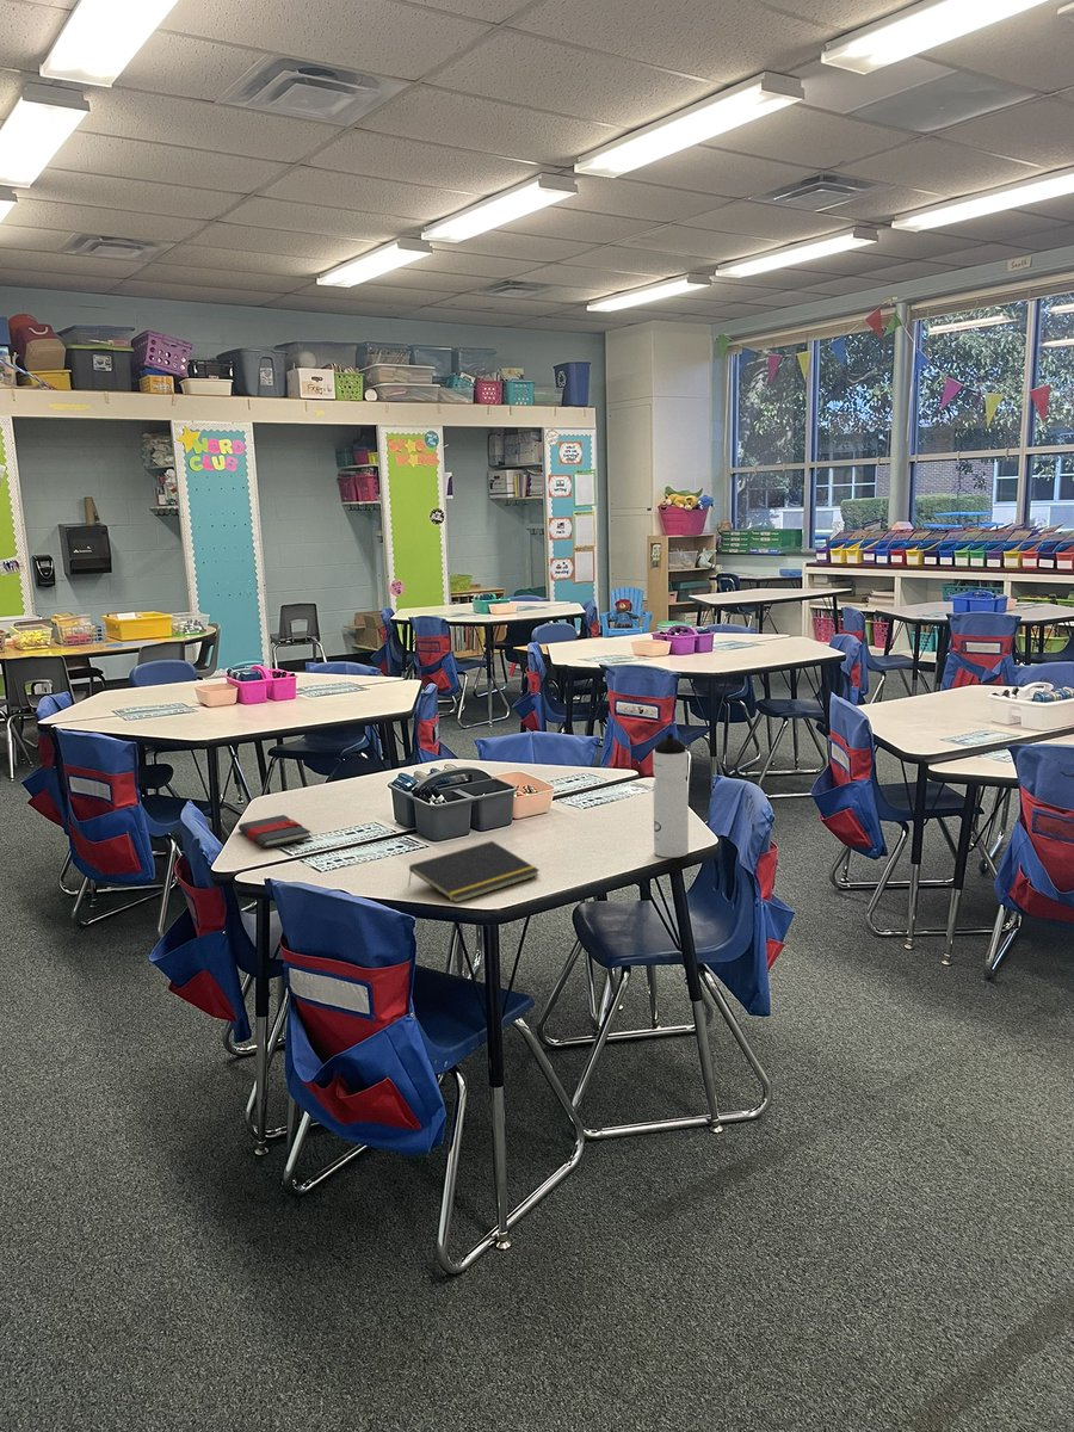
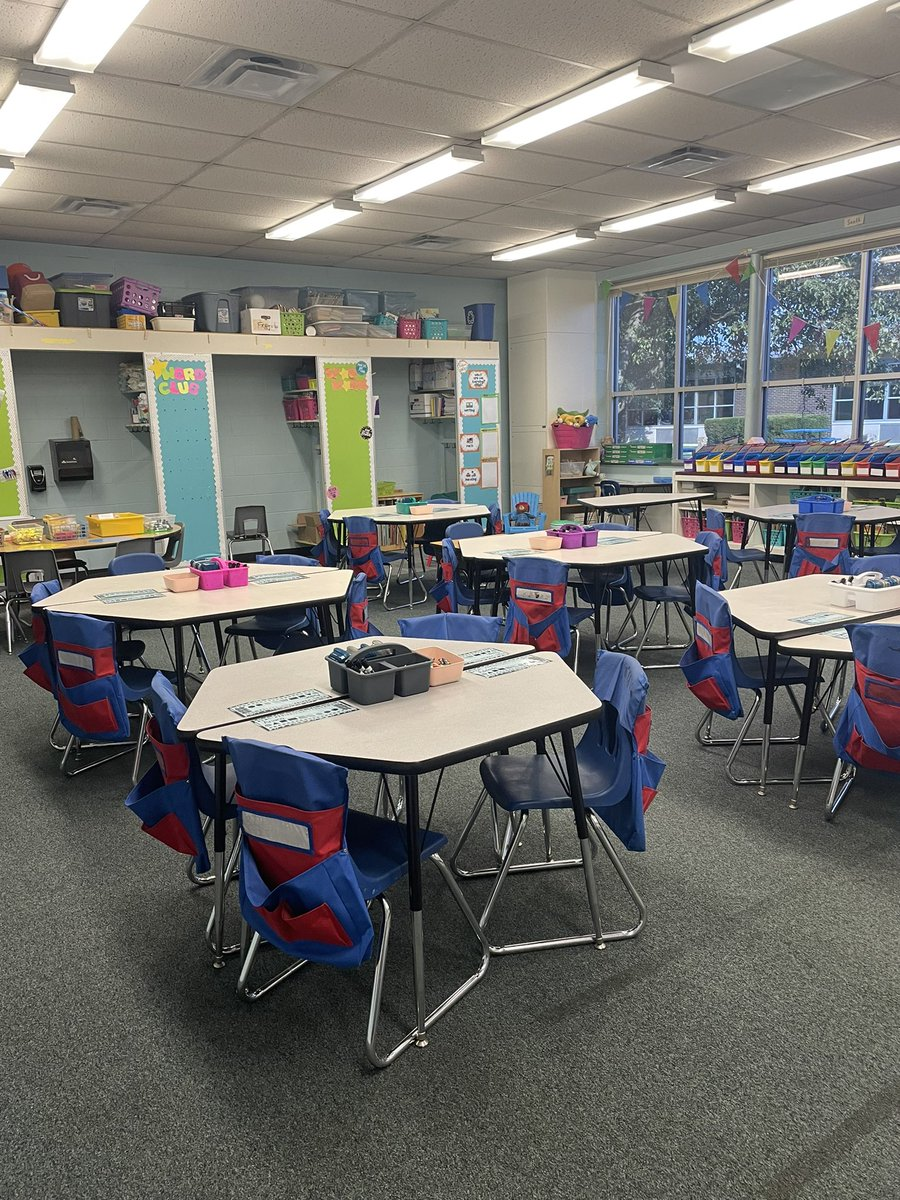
- book [237,814,313,850]
- notepad [407,840,541,905]
- water bottle [652,733,690,859]
